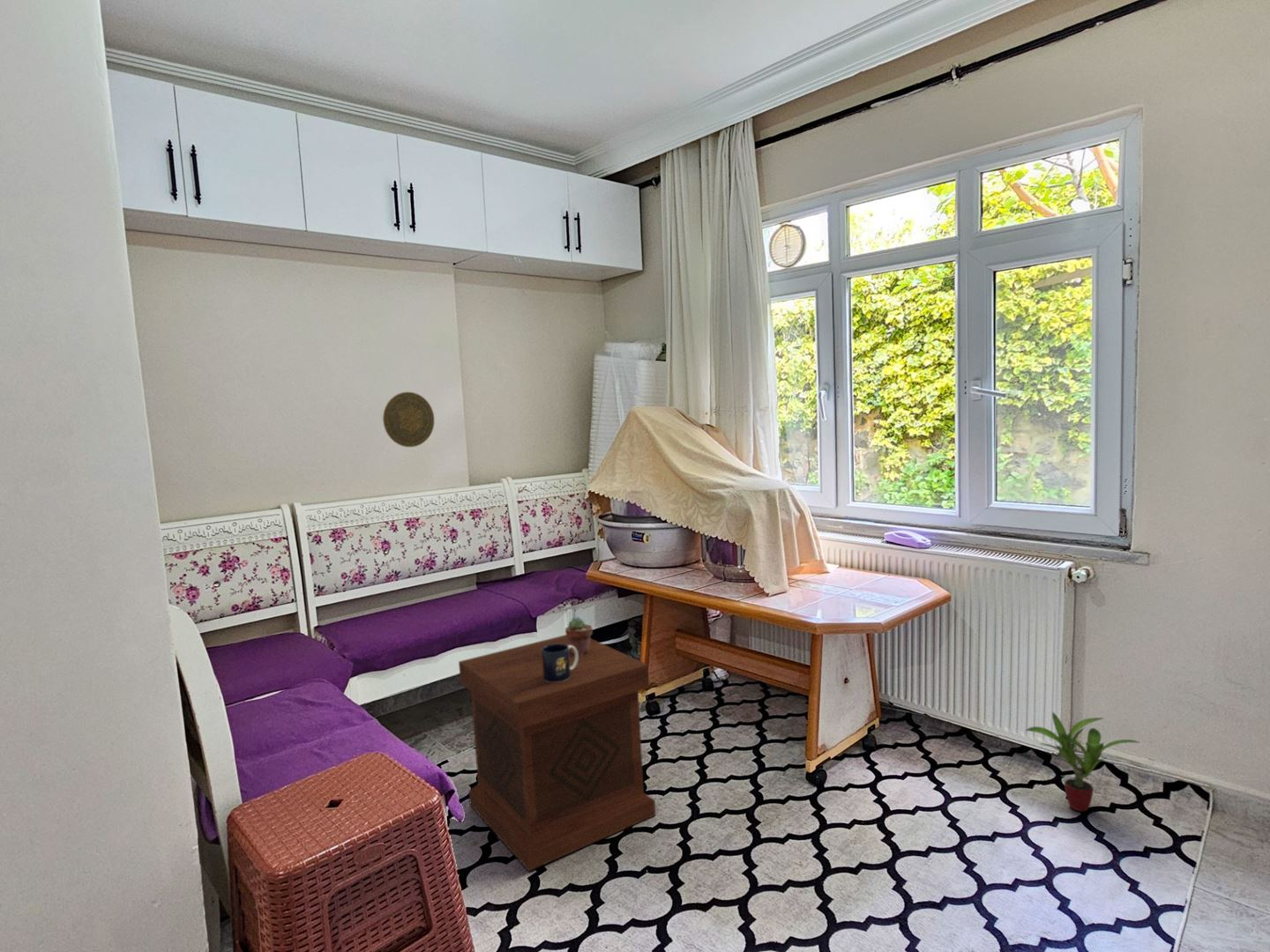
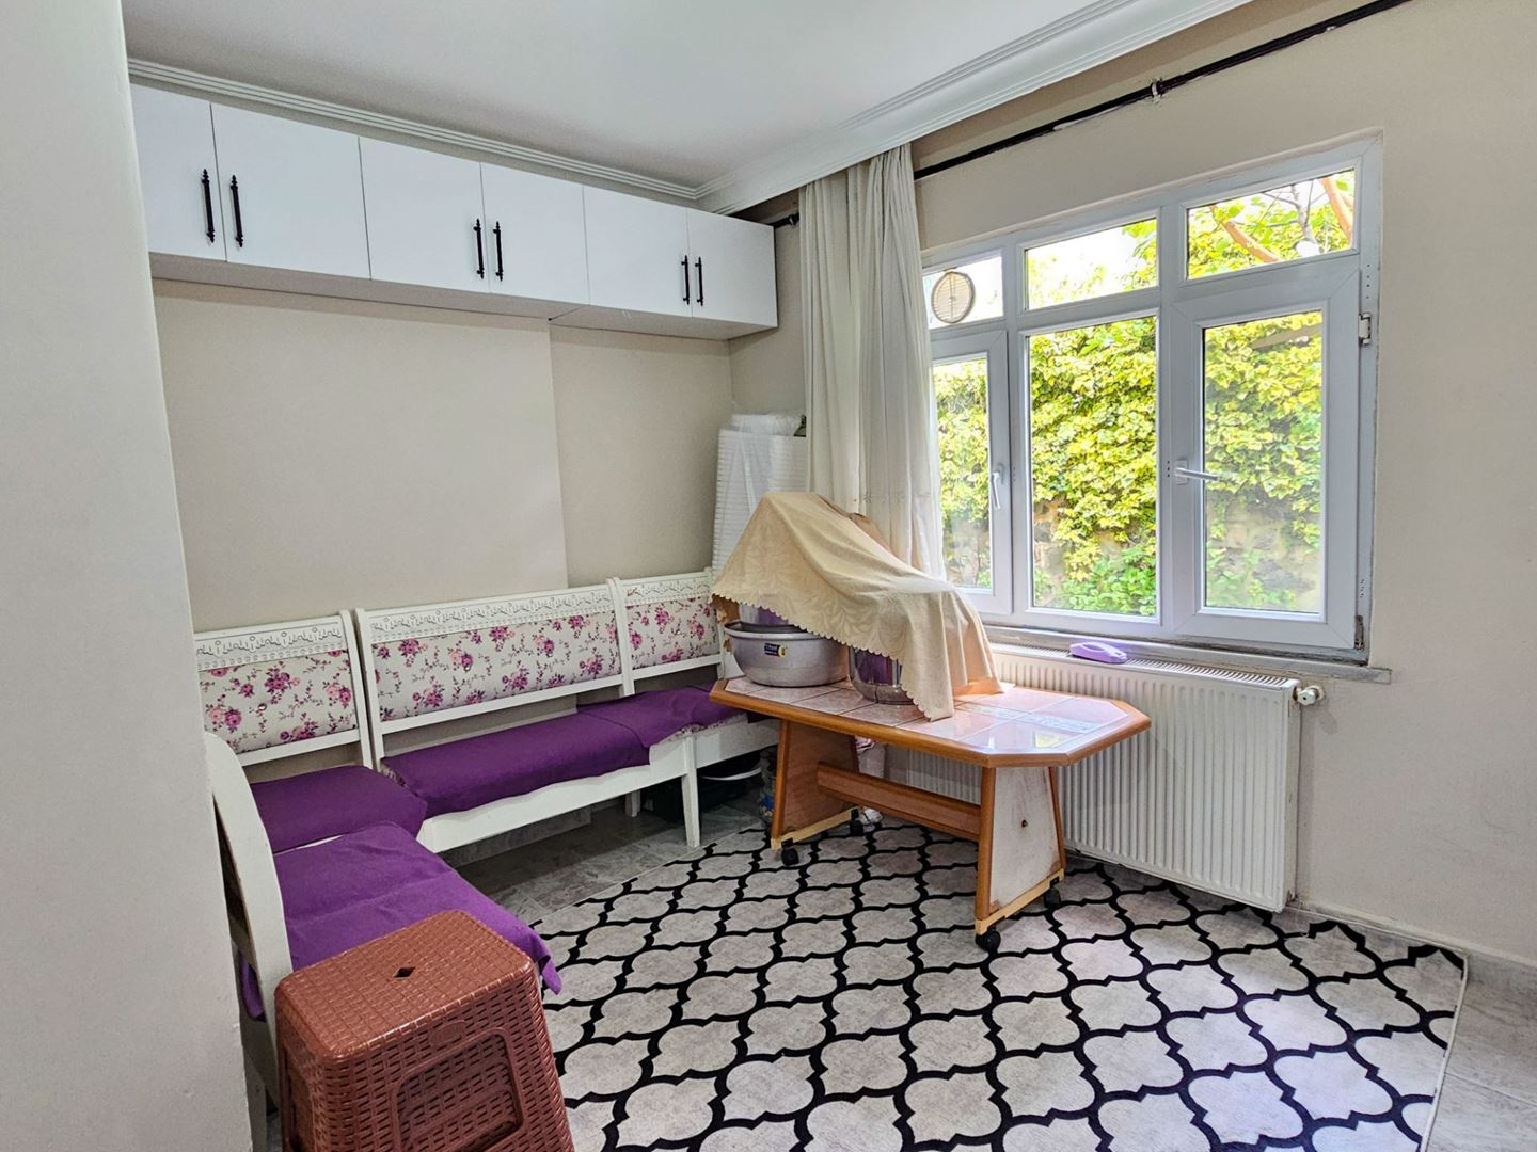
- potted succulent [564,616,594,655]
- decorative plate [382,391,435,448]
- side table [458,634,656,872]
- potted plant [1024,710,1139,813]
- mug [542,643,579,682]
